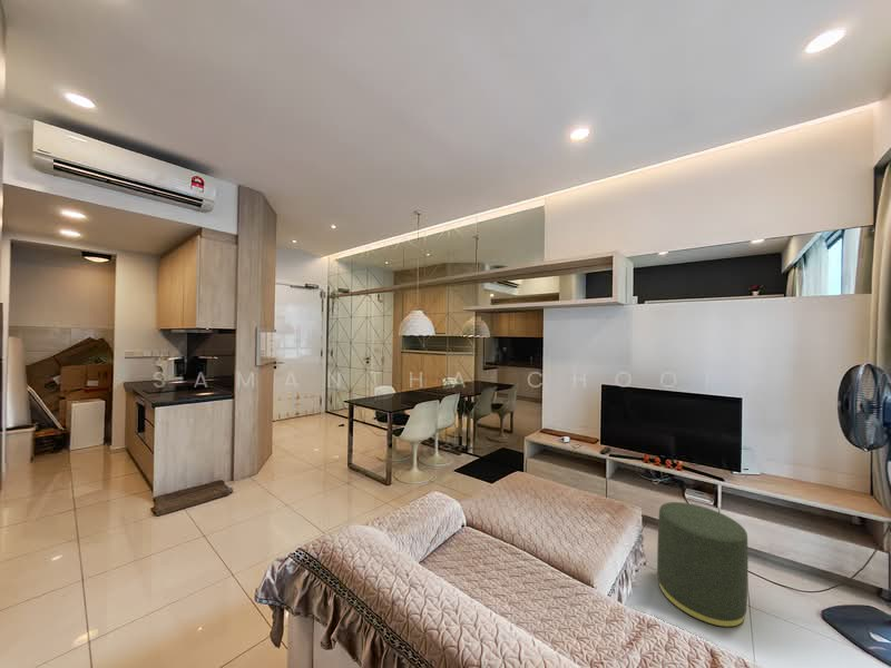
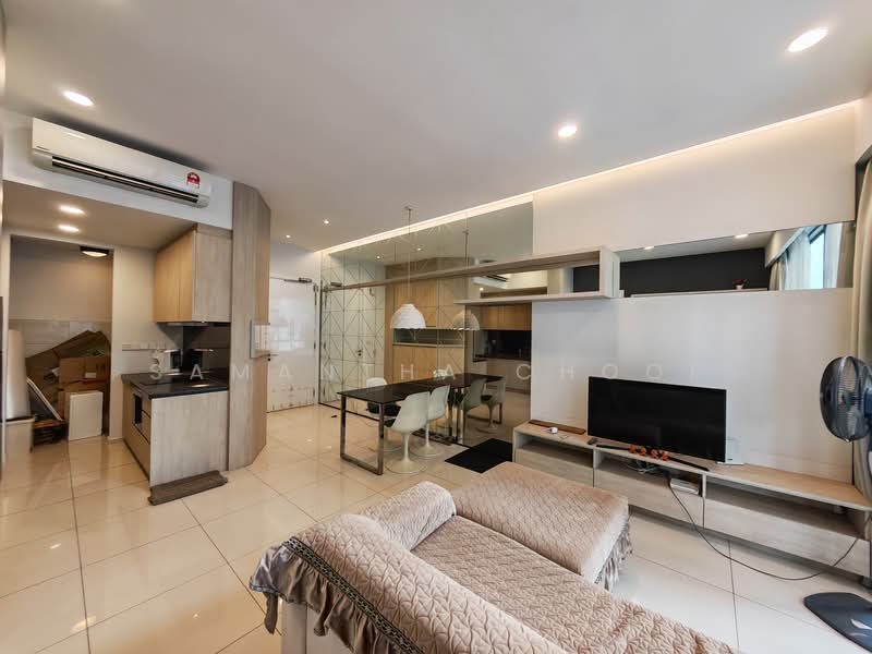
- ottoman [656,501,750,628]
